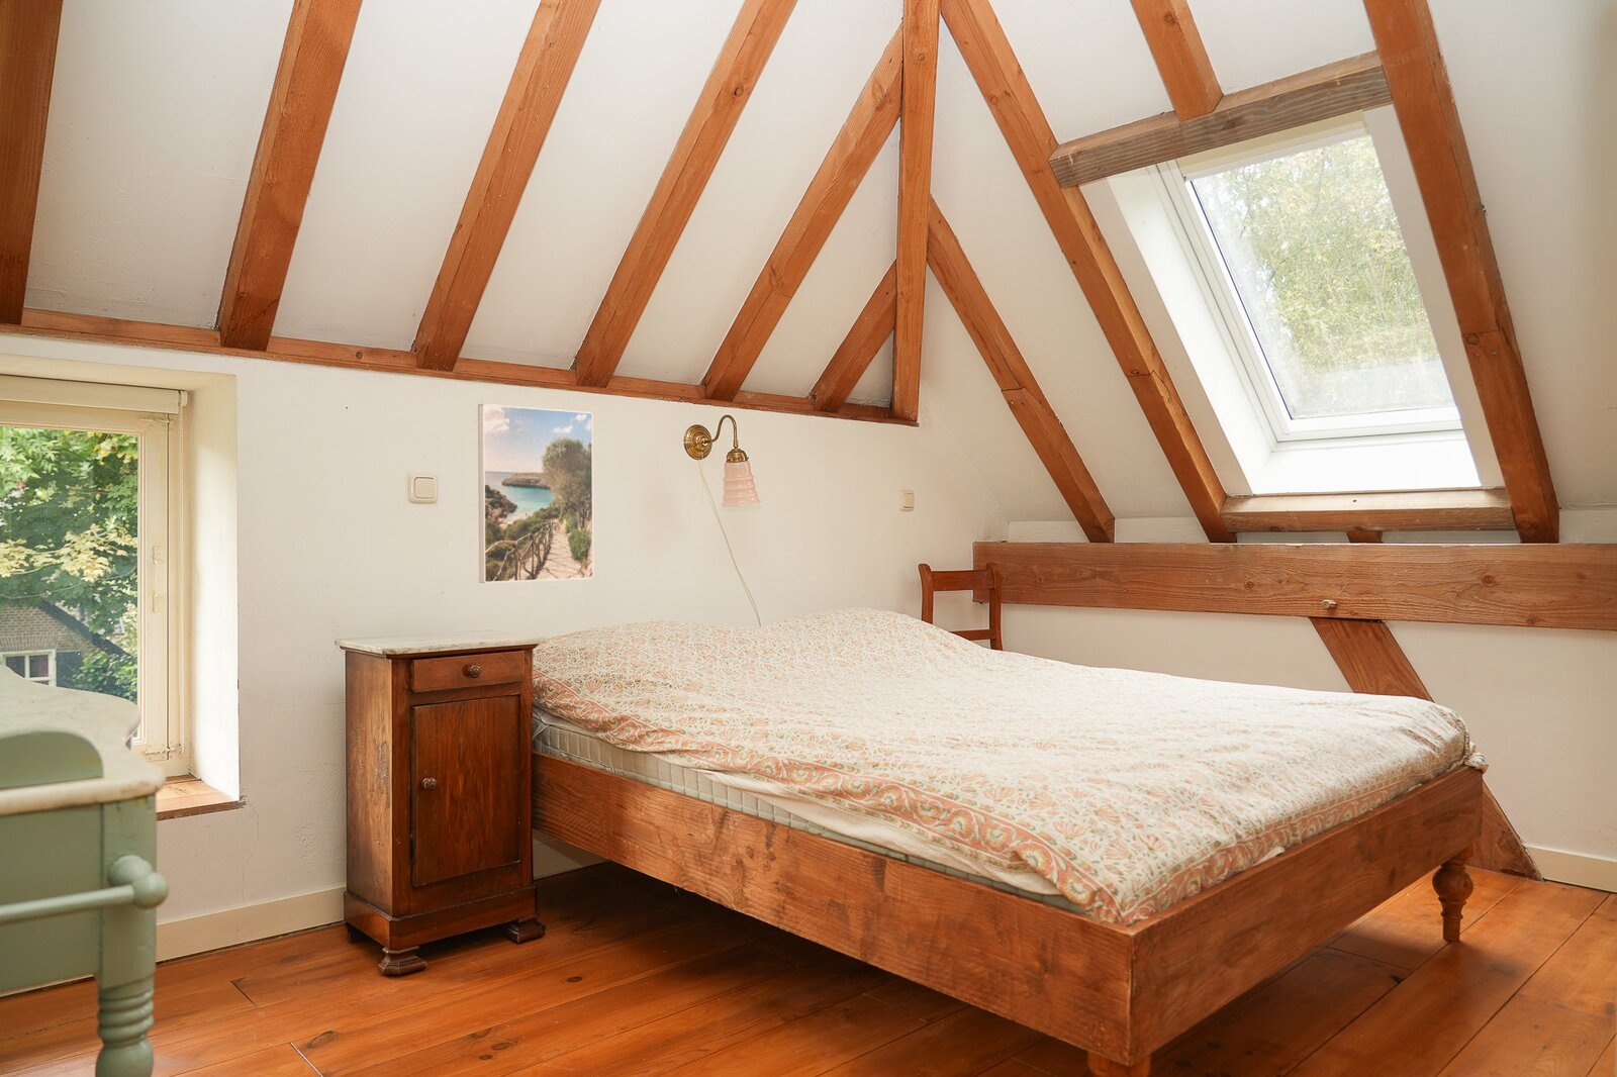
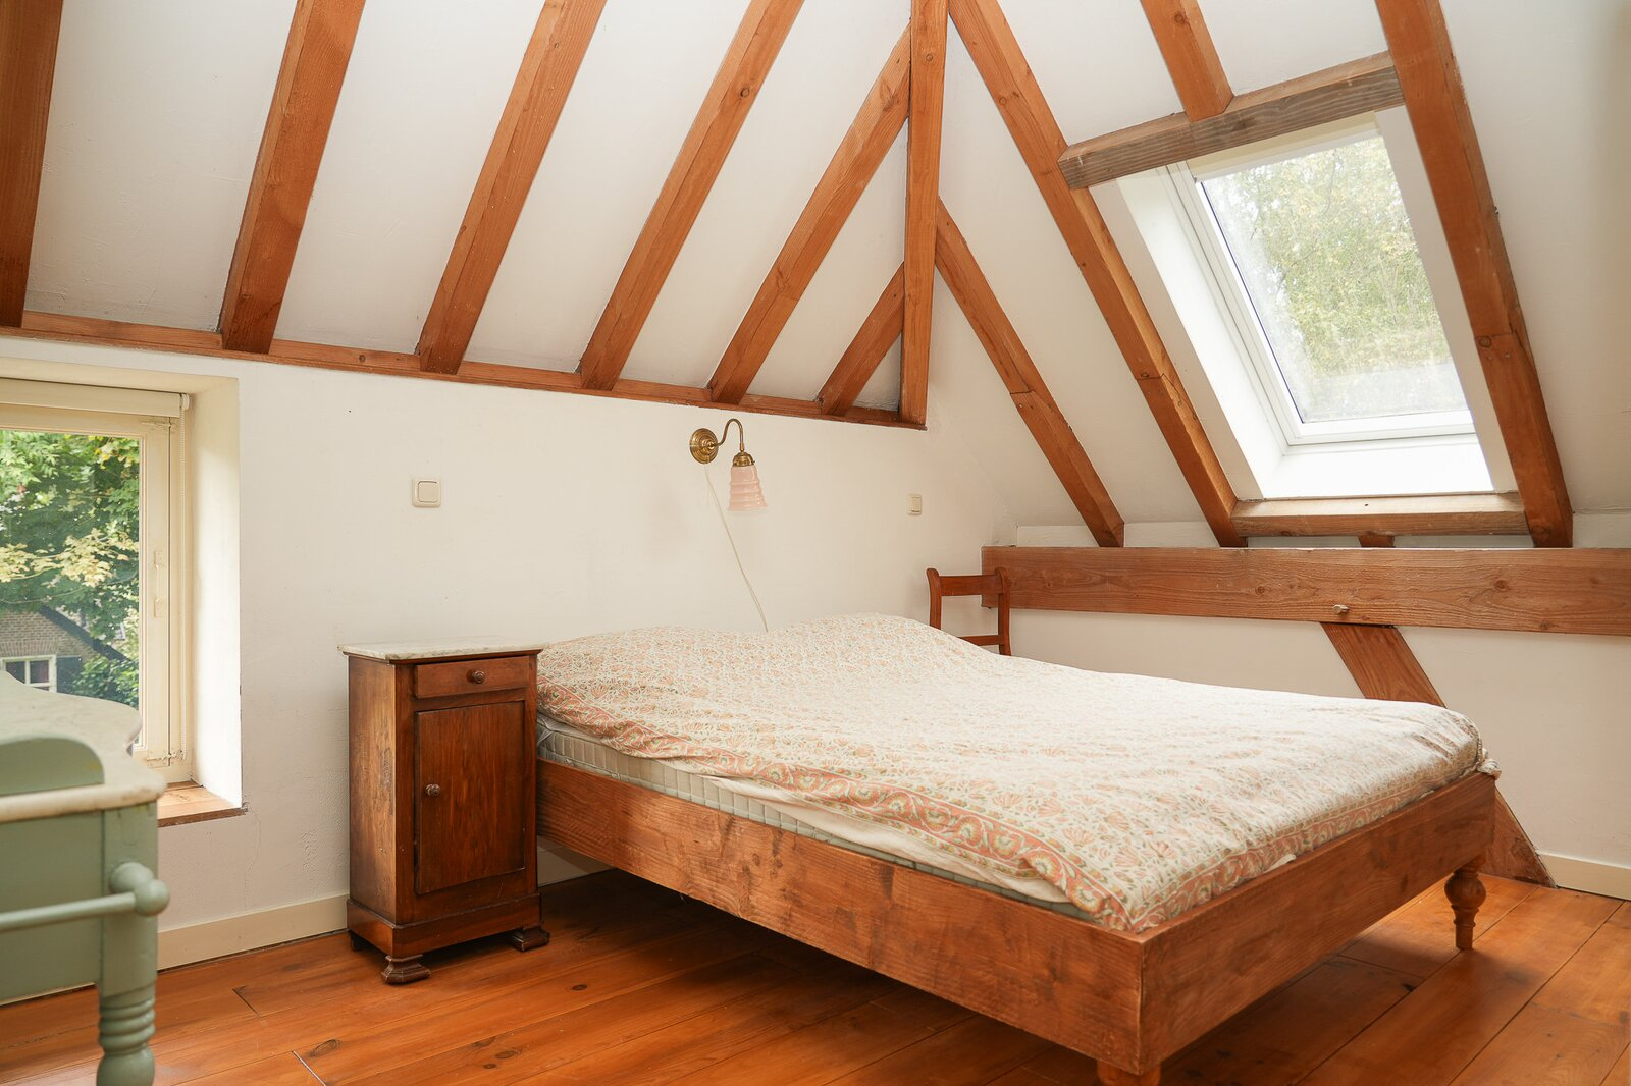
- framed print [477,403,594,584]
